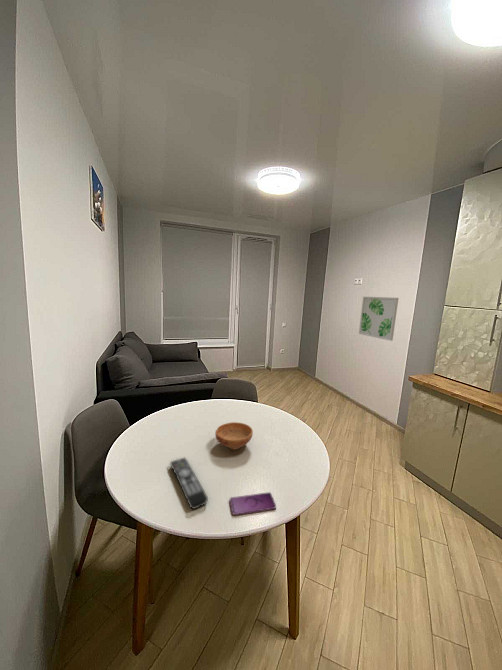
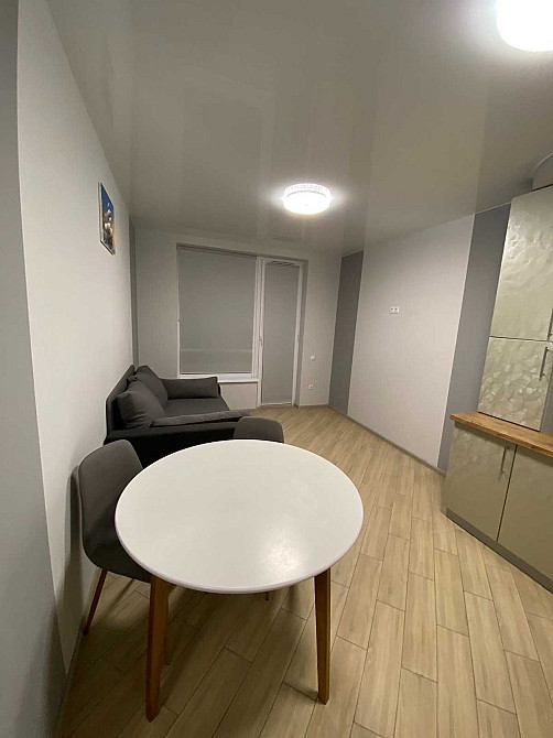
- bowl [214,421,254,451]
- remote control [169,457,209,510]
- wall art [358,296,400,342]
- smartphone [229,491,277,516]
